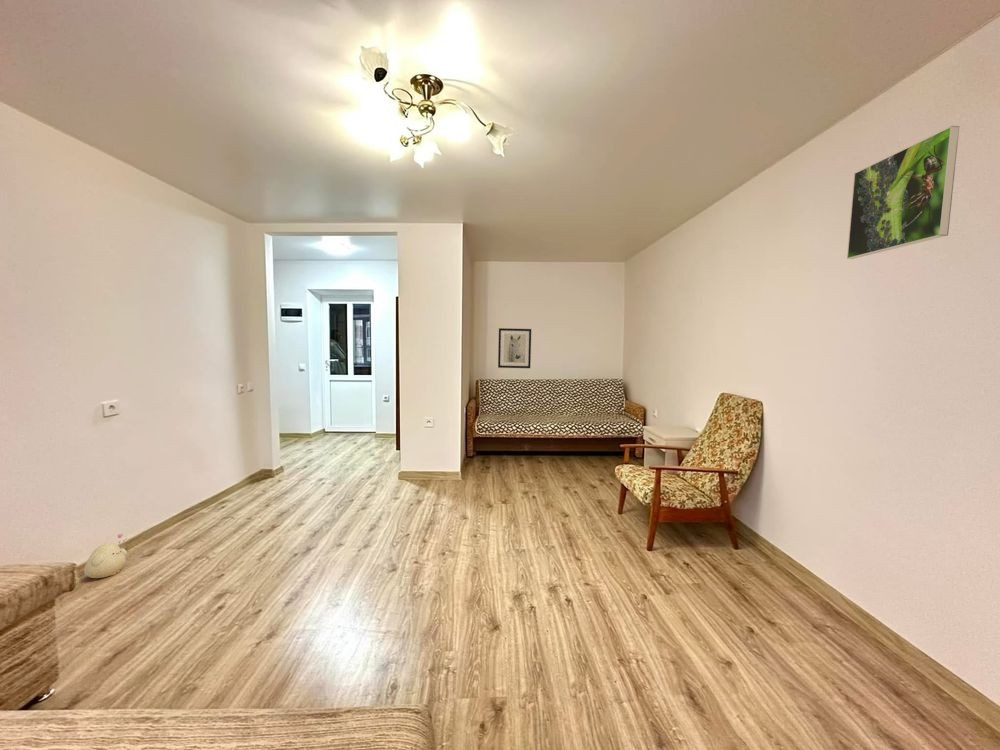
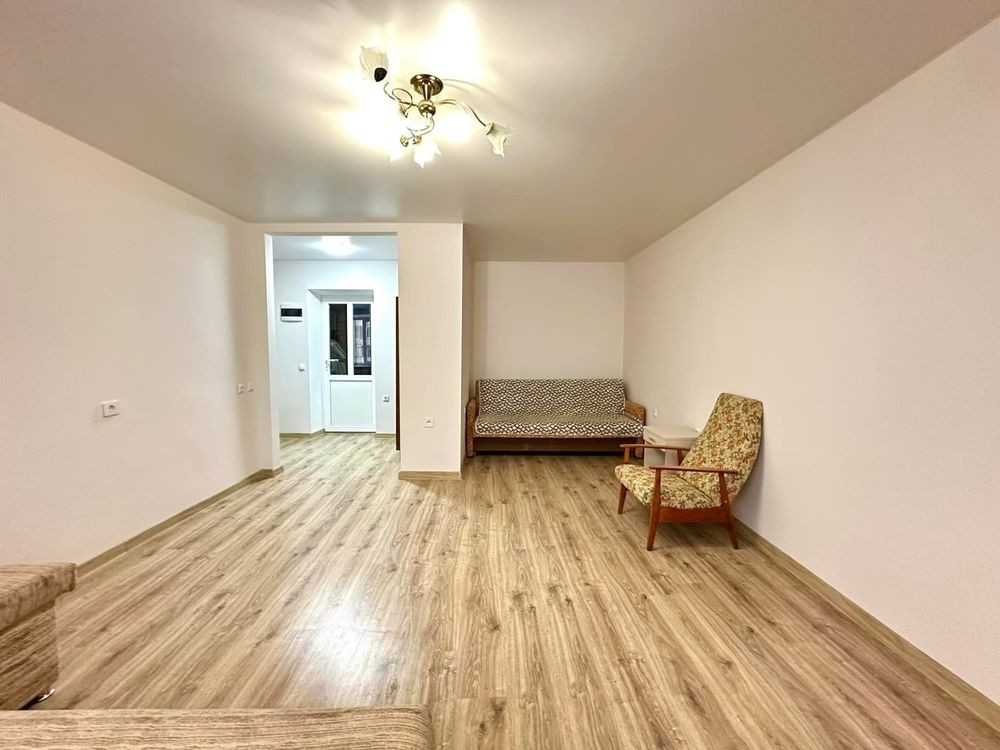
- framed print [846,125,961,260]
- plush toy [83,533,128,579]
- wall art [497,327,532,369]
